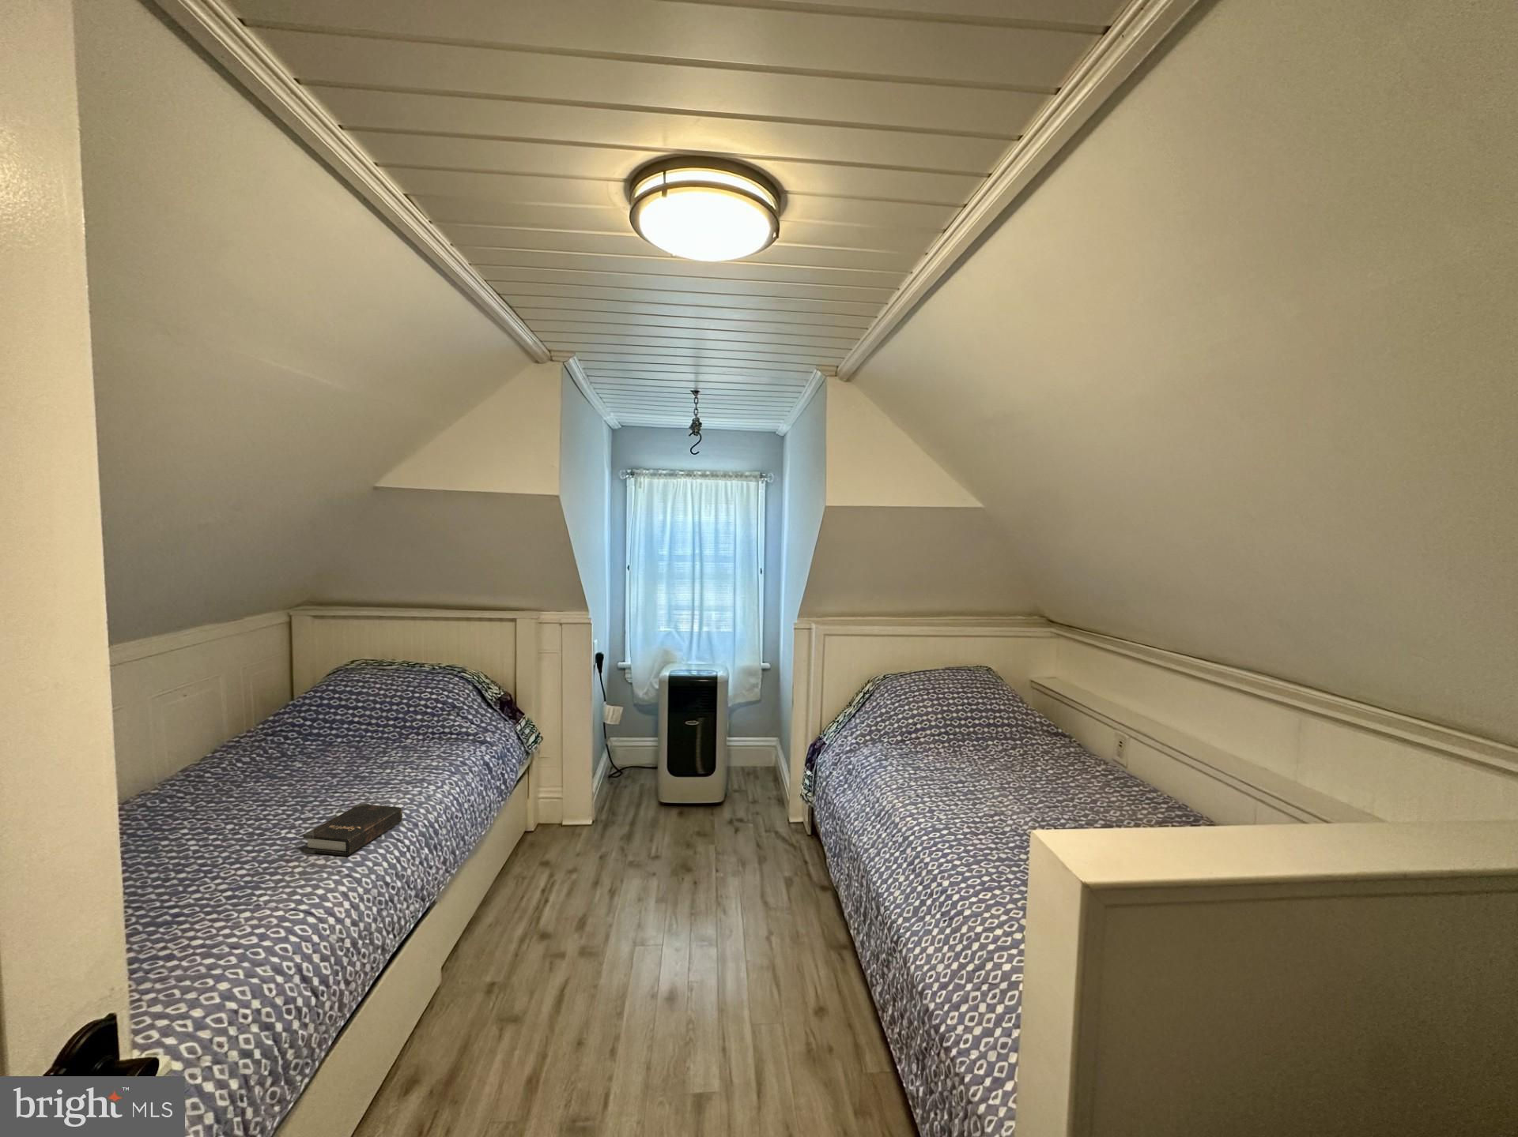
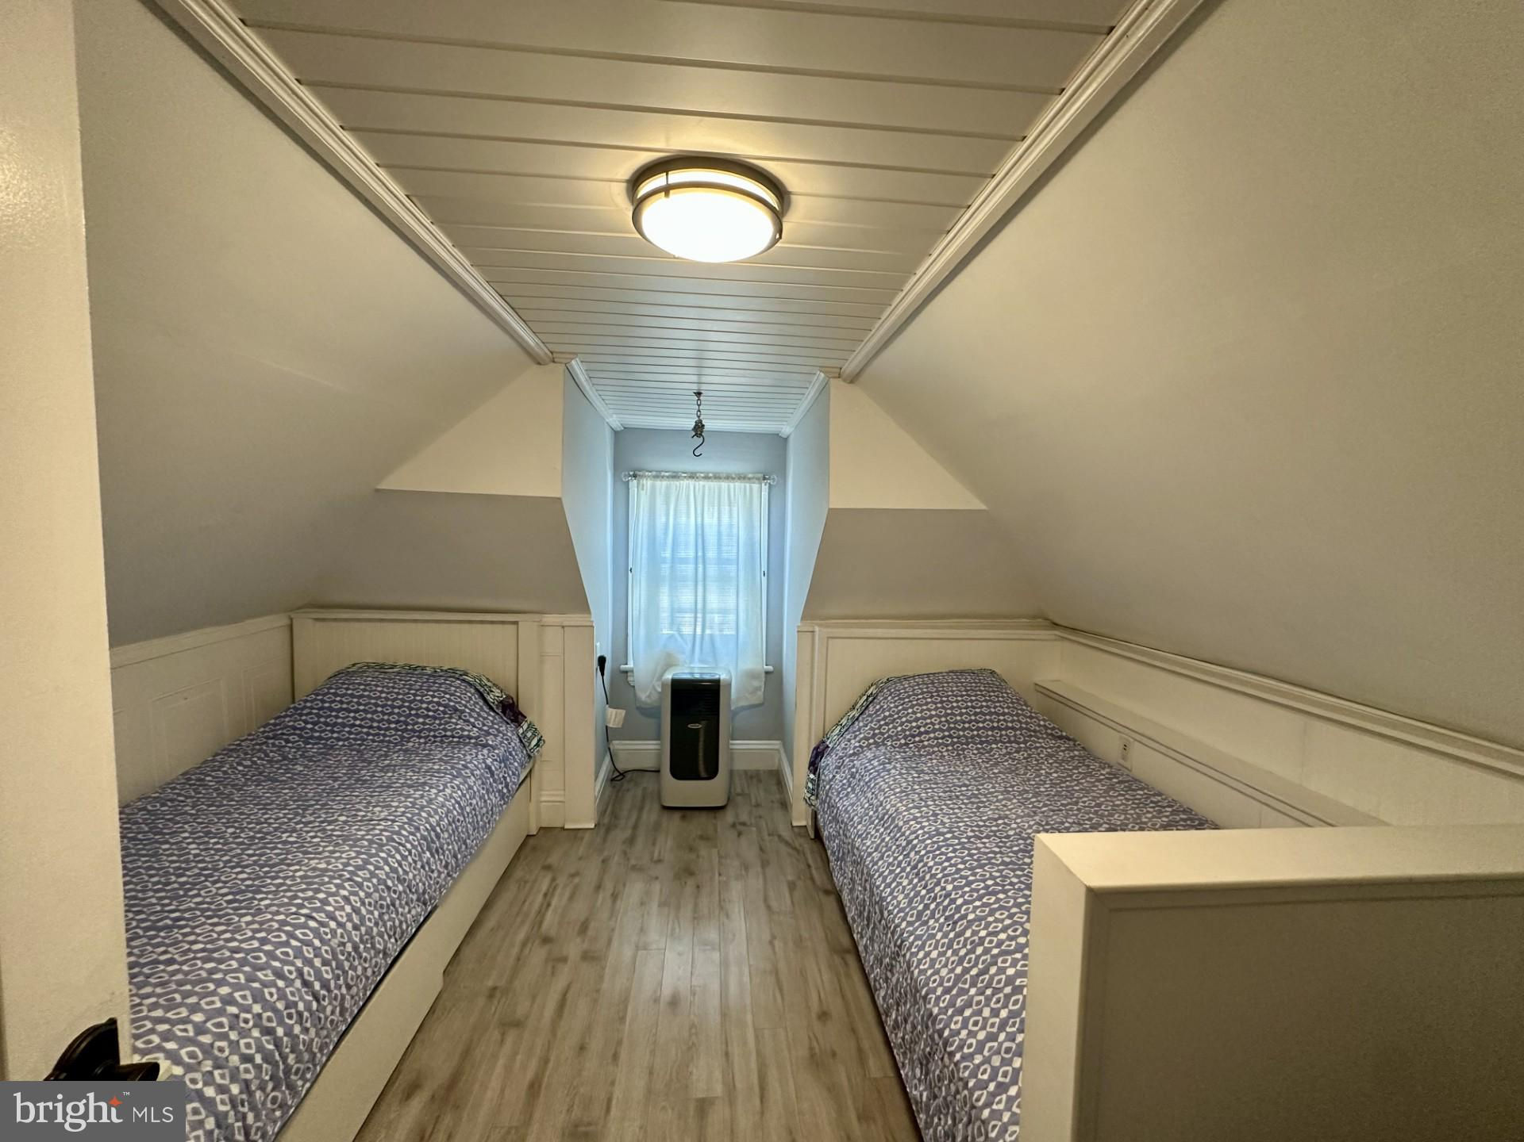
- hardback book [302,803,403,856]
